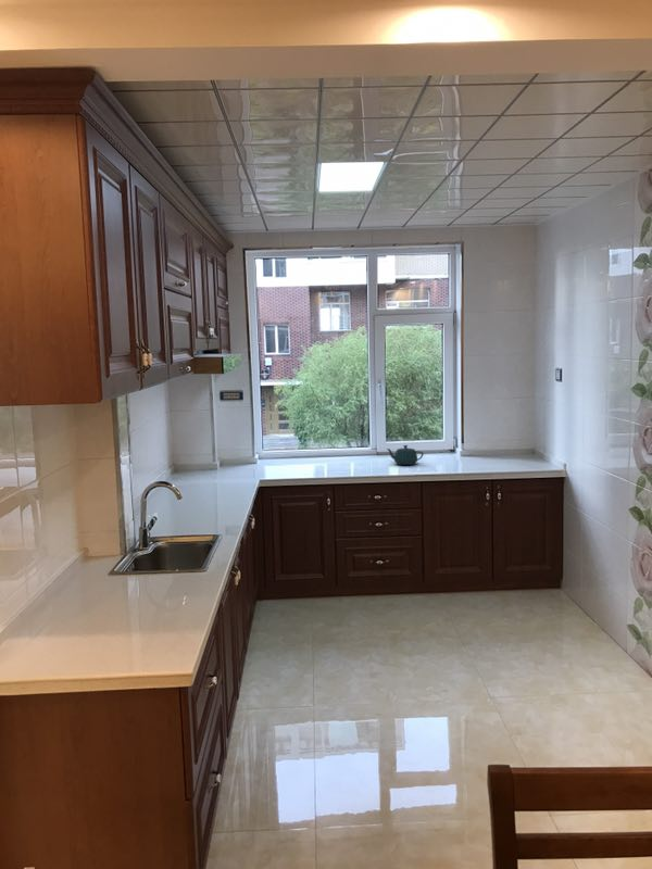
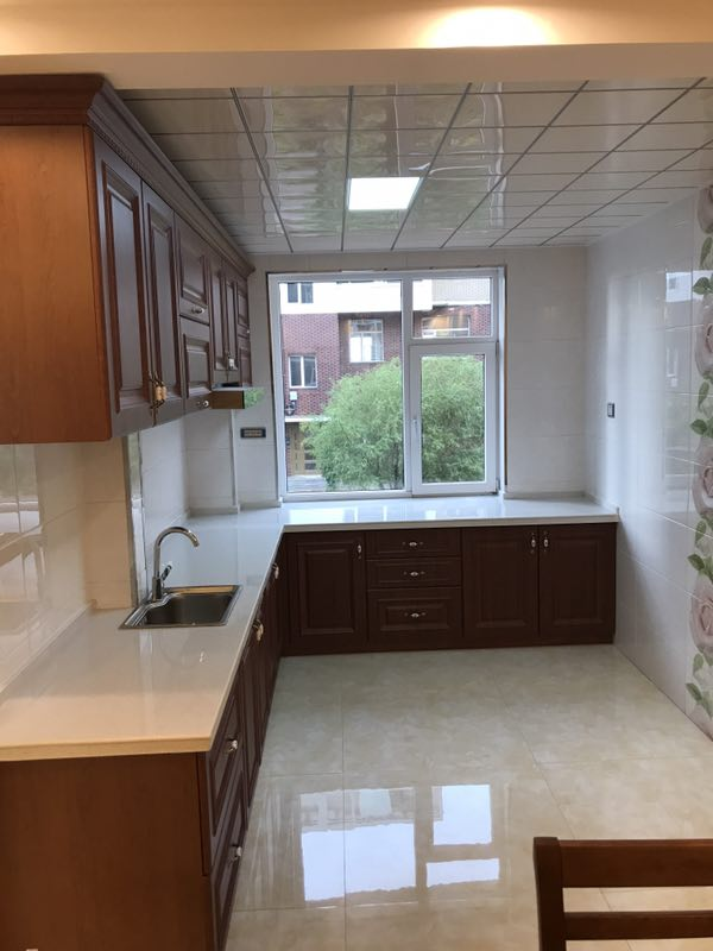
- teapot [386,444,425,466]
